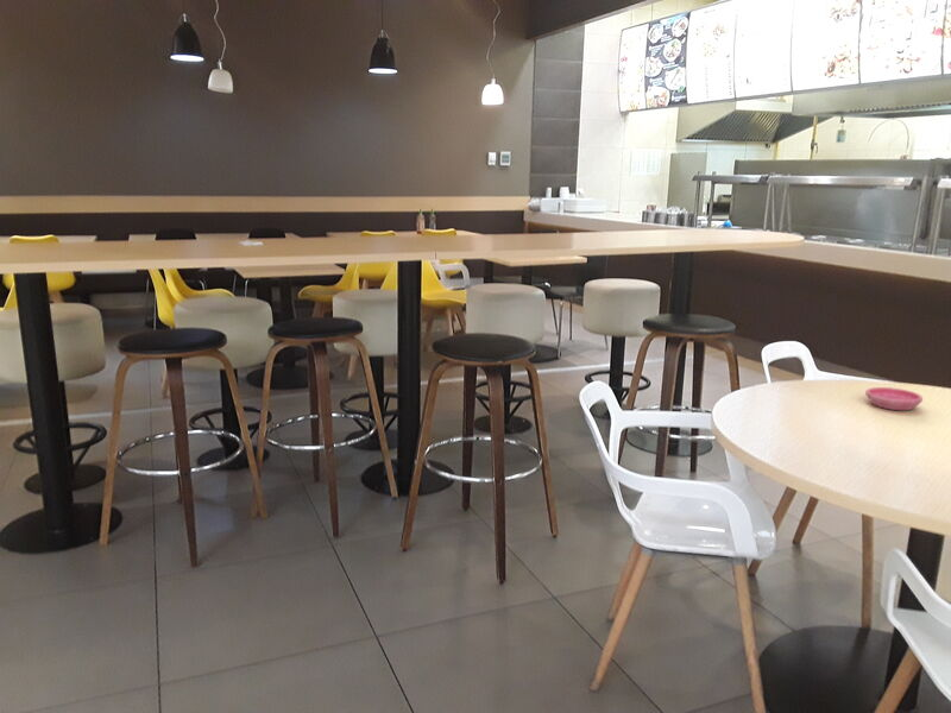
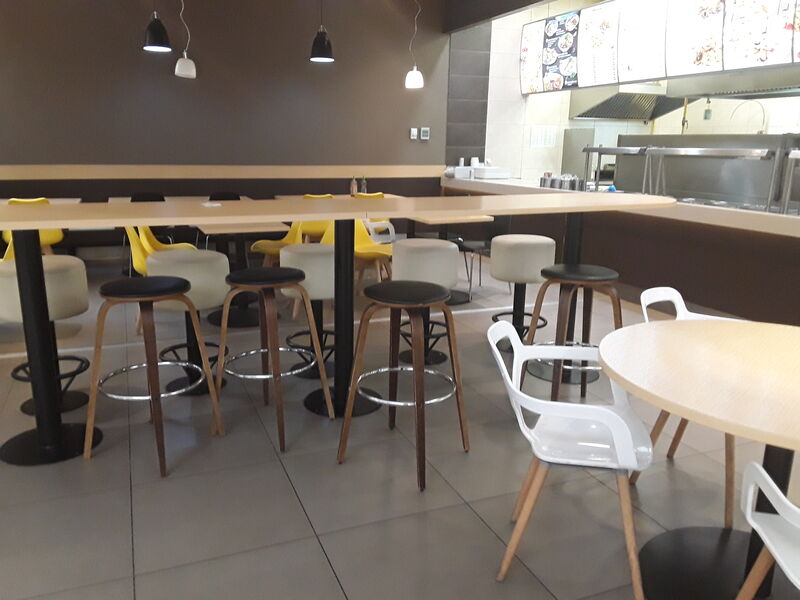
- saucer [864,386,924,411]
